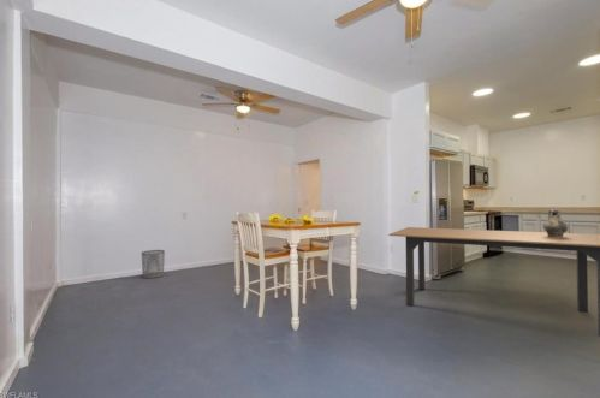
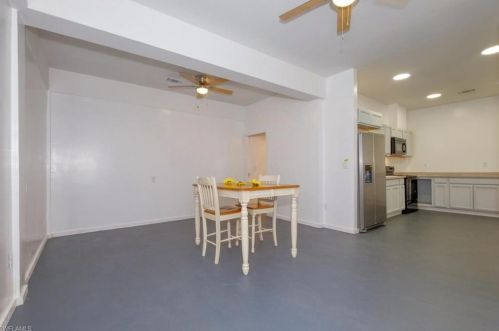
- dining table [387,226,600,338]
- ceramic jug [542,208,570,237]
- waste bin [141,249,166,279]
